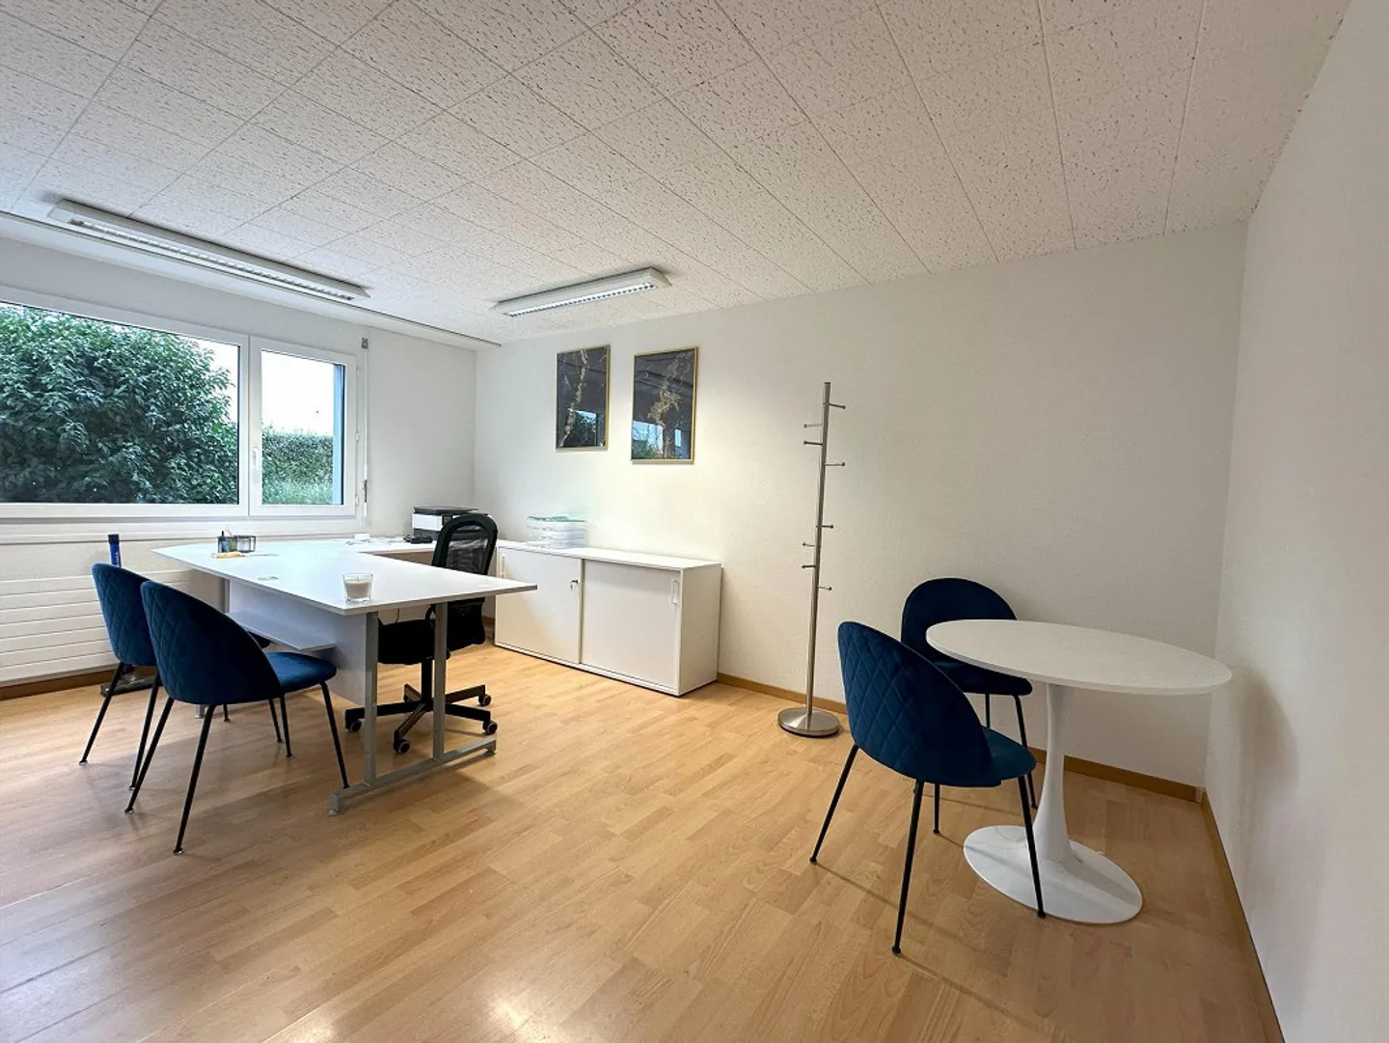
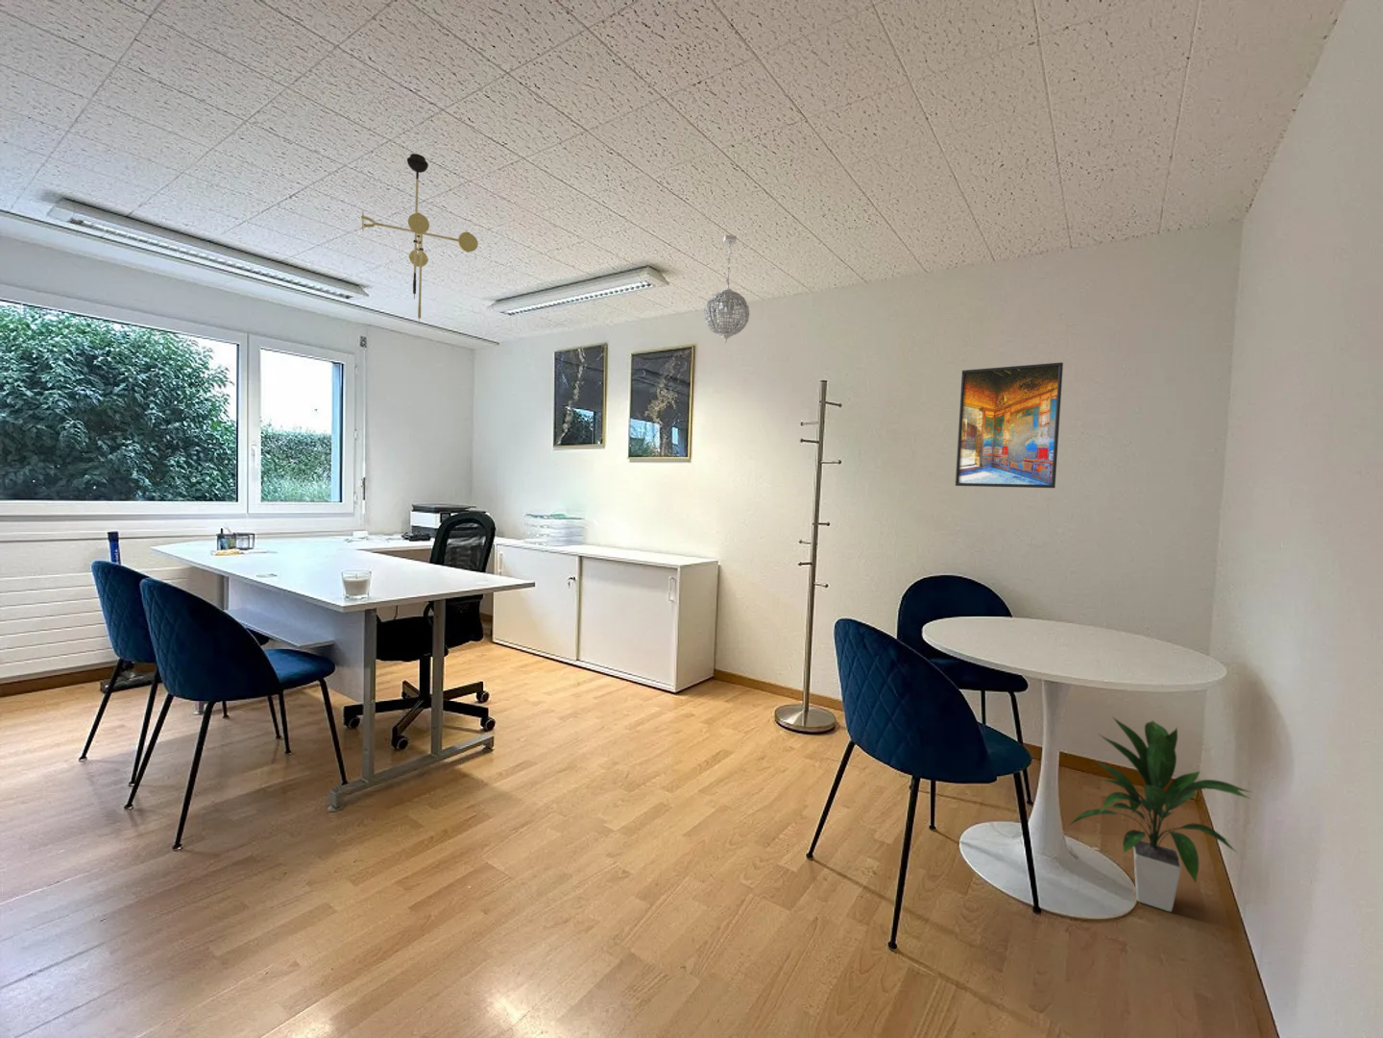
+ indoor plant [1067,715,1252,914]
+ pendant light [703,234,750,343]
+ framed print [954,361,1065,488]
+ ceiling light fixture [360,153,479,325]
